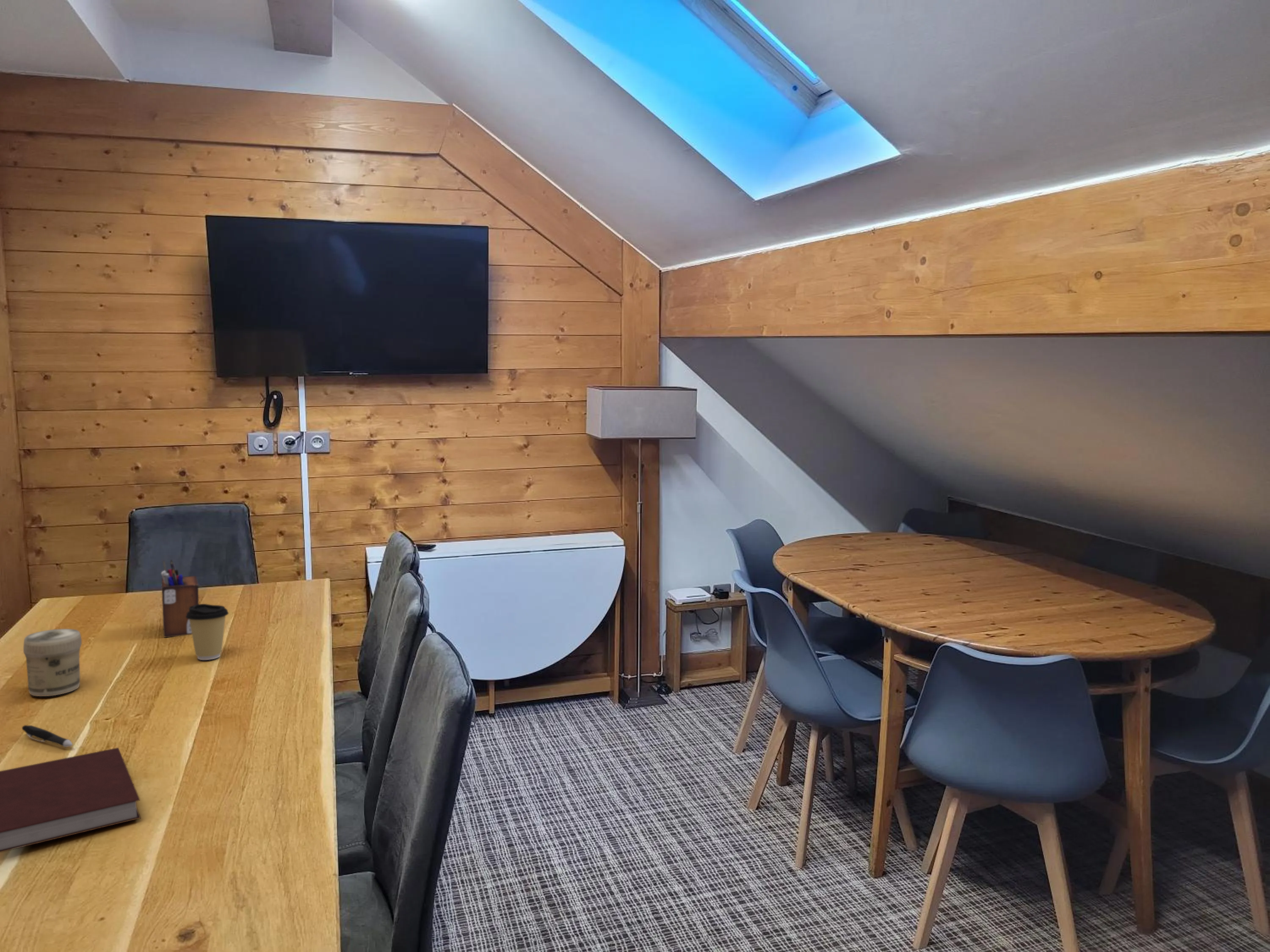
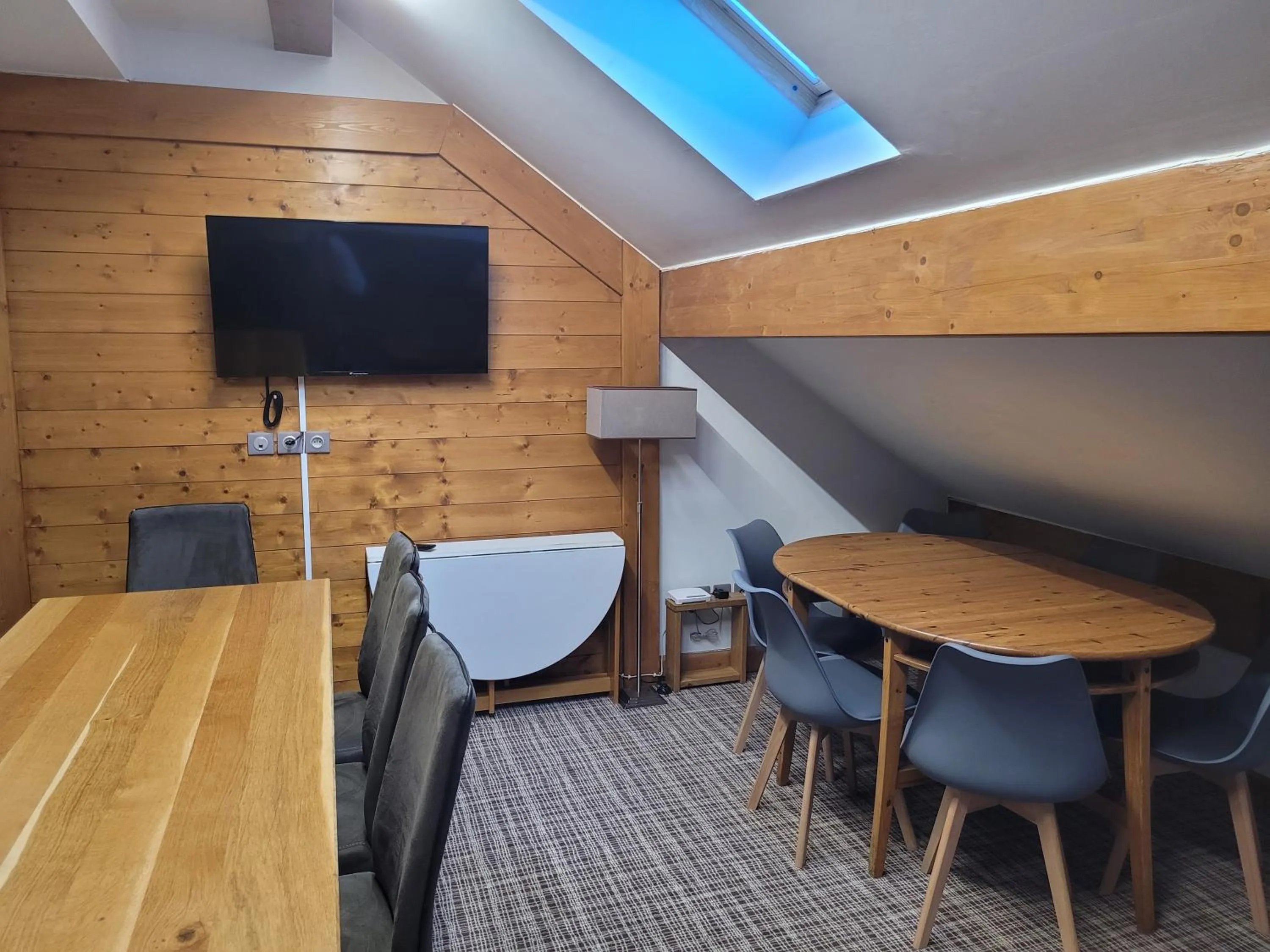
- jar [23,628,82,697]
- coffee cup [186,603,229,660]
- desk organizer [161,559,199,638]
- notebook [0,747,141,853]
- pen [22,725,73,748]
